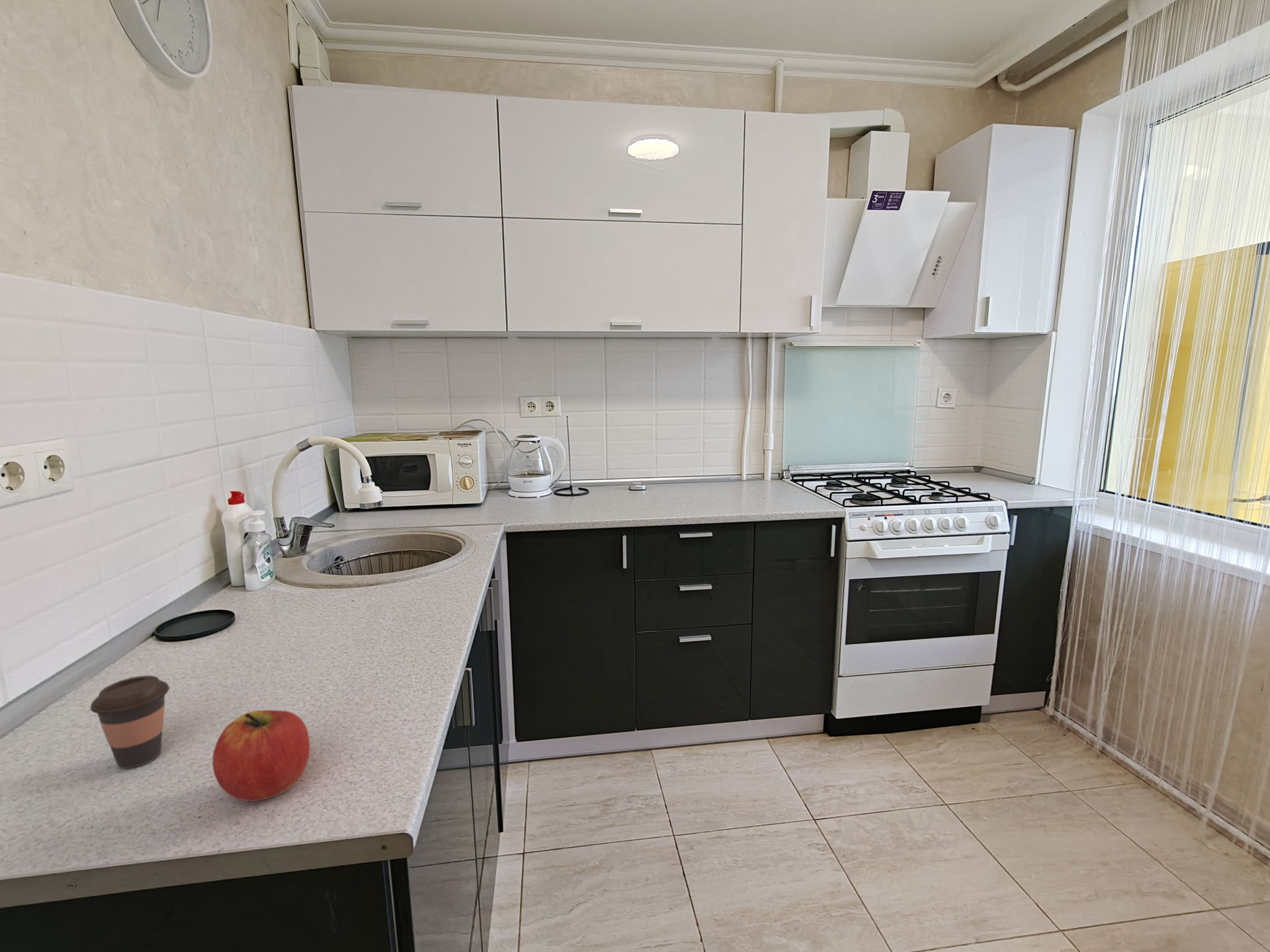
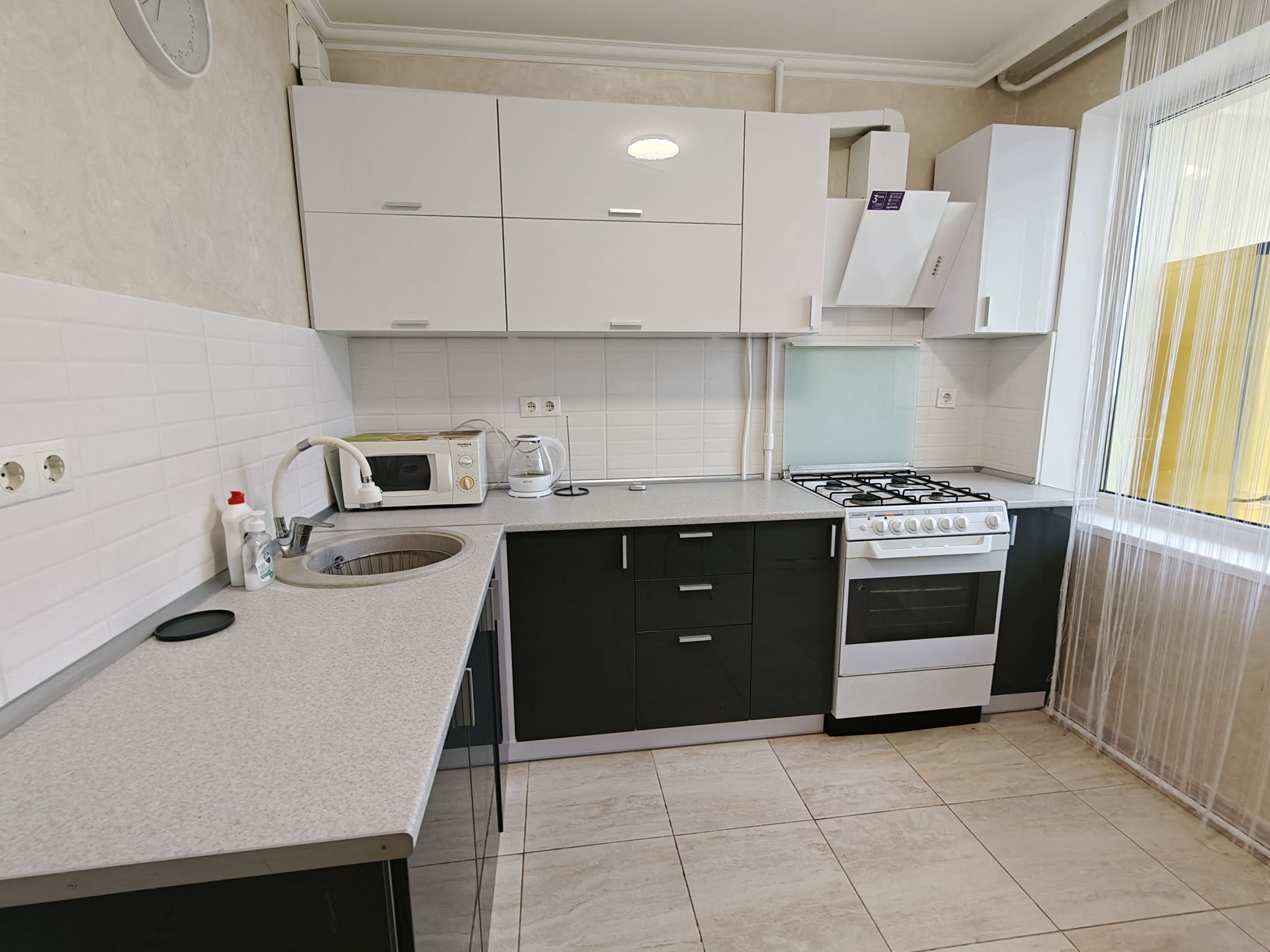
- apple [212,710,311,802]
- coffee cup [90,675,170,769]
